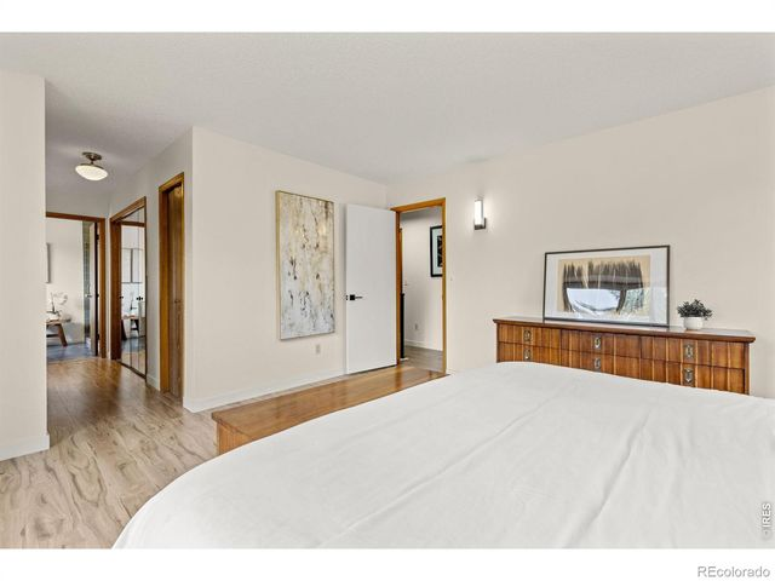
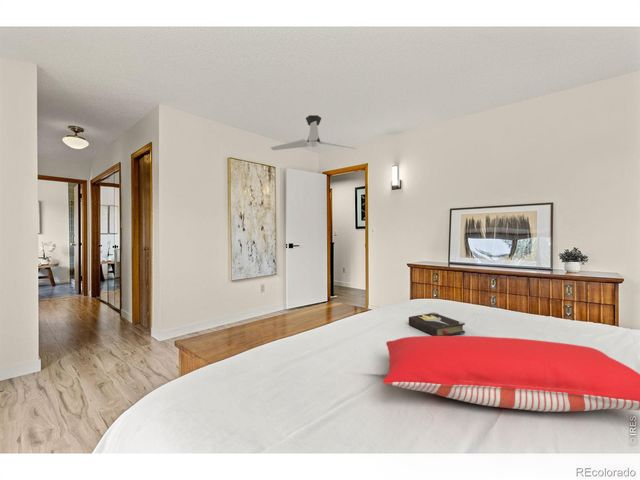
+ pillow [382,335,640,412]
+ ceiling fan [270,114,357,151]
+ hardback book [408,311,466,336]
